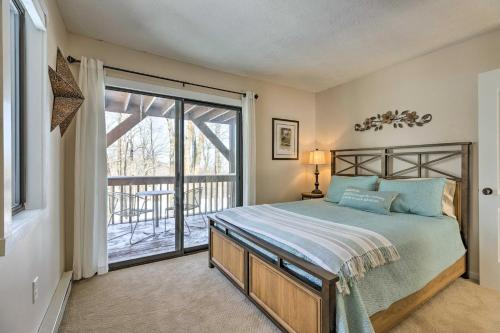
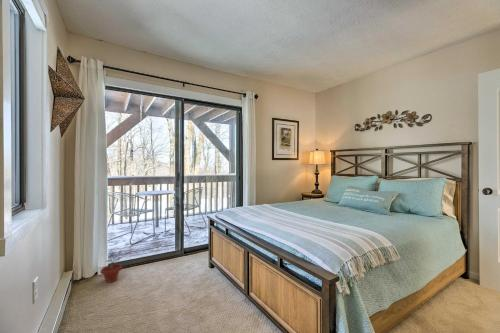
+ potted plant [99,249,123,284]
